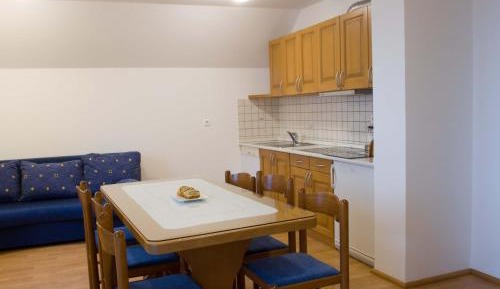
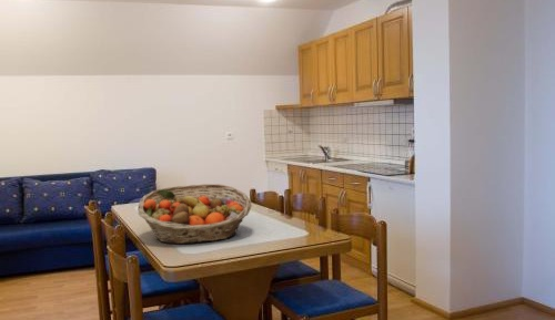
+ fruit basket [137,183,253,245]
